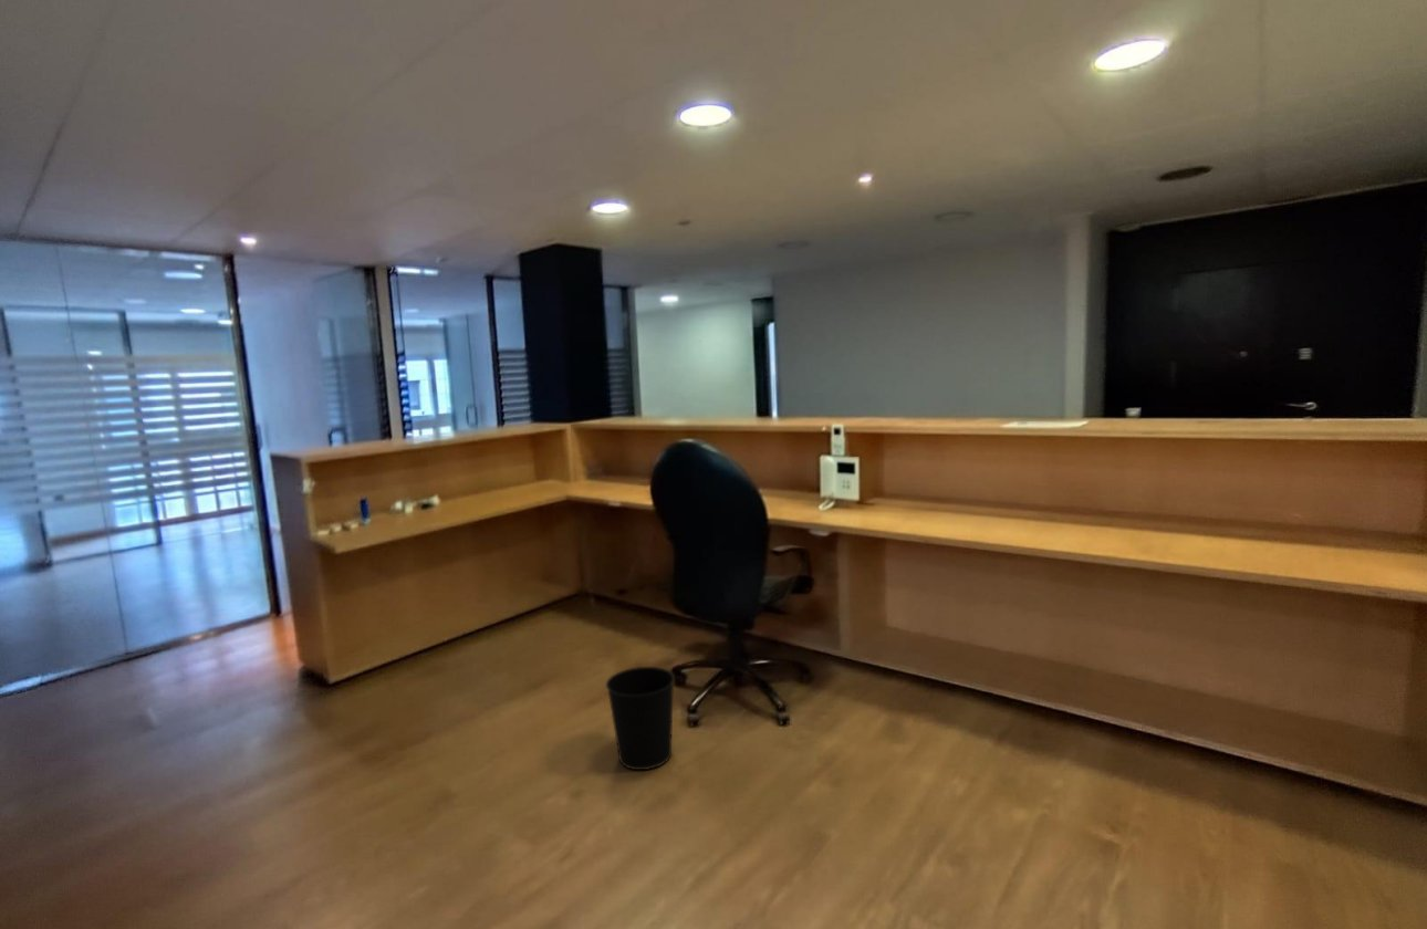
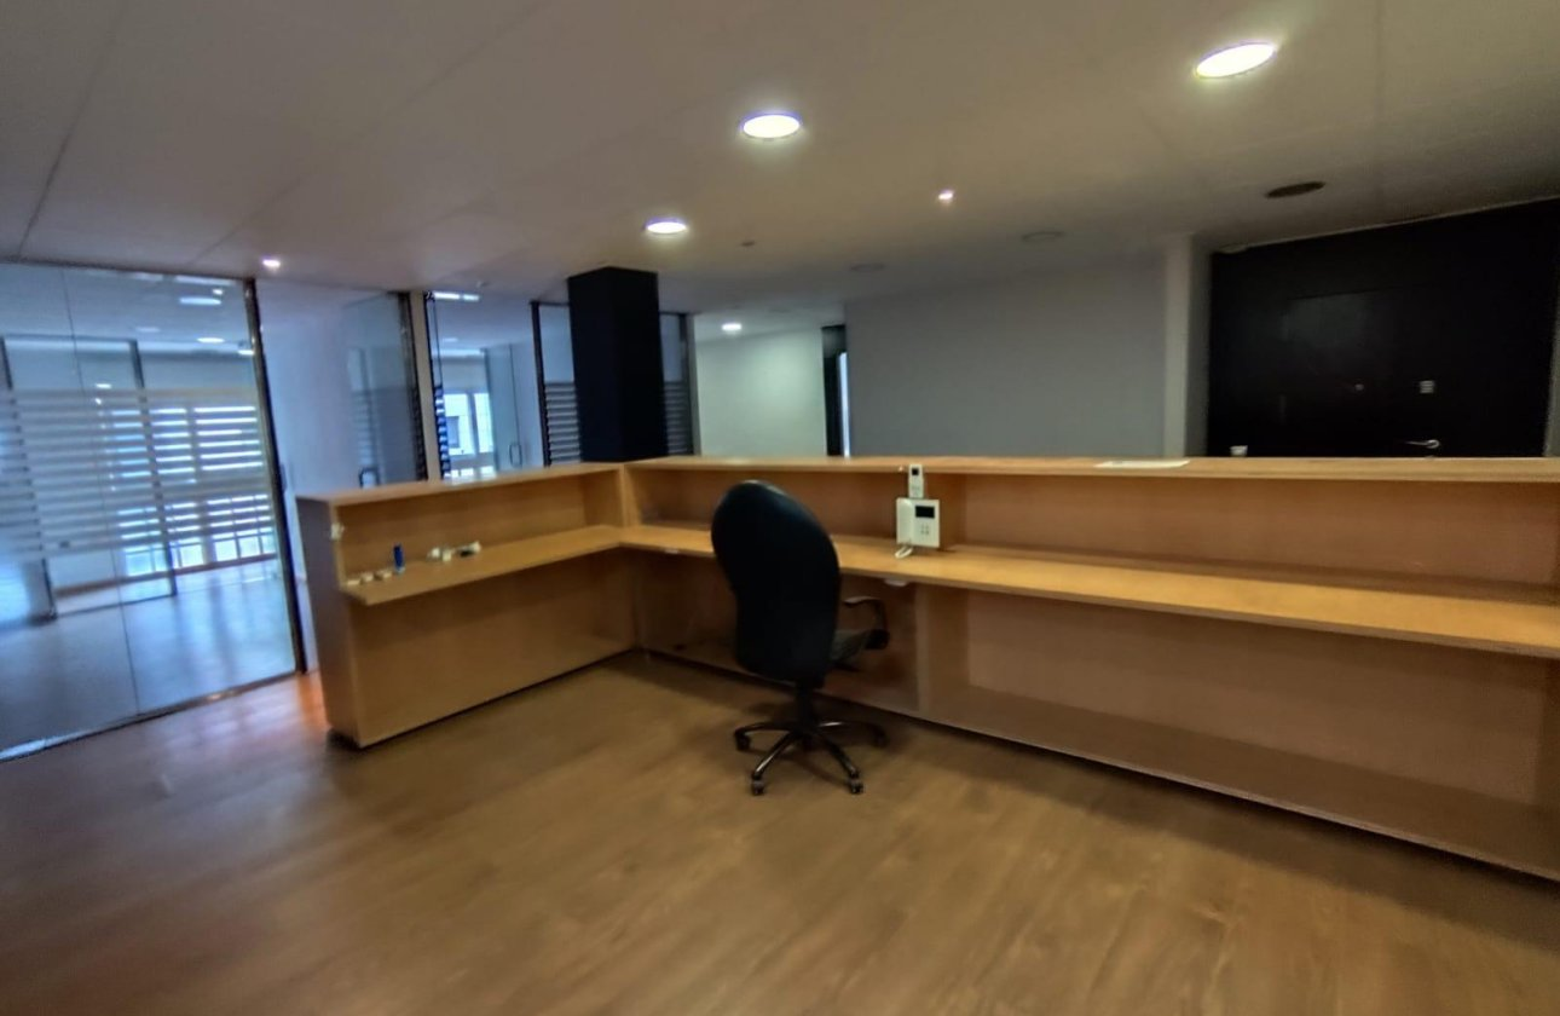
- wastebasket [605,666,676,771]
